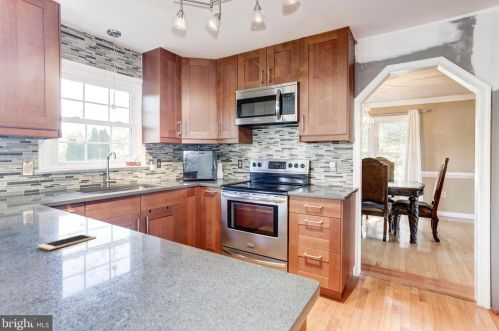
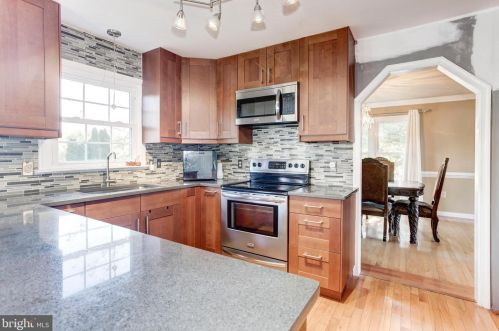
- cell phone [36,233,97,251]
